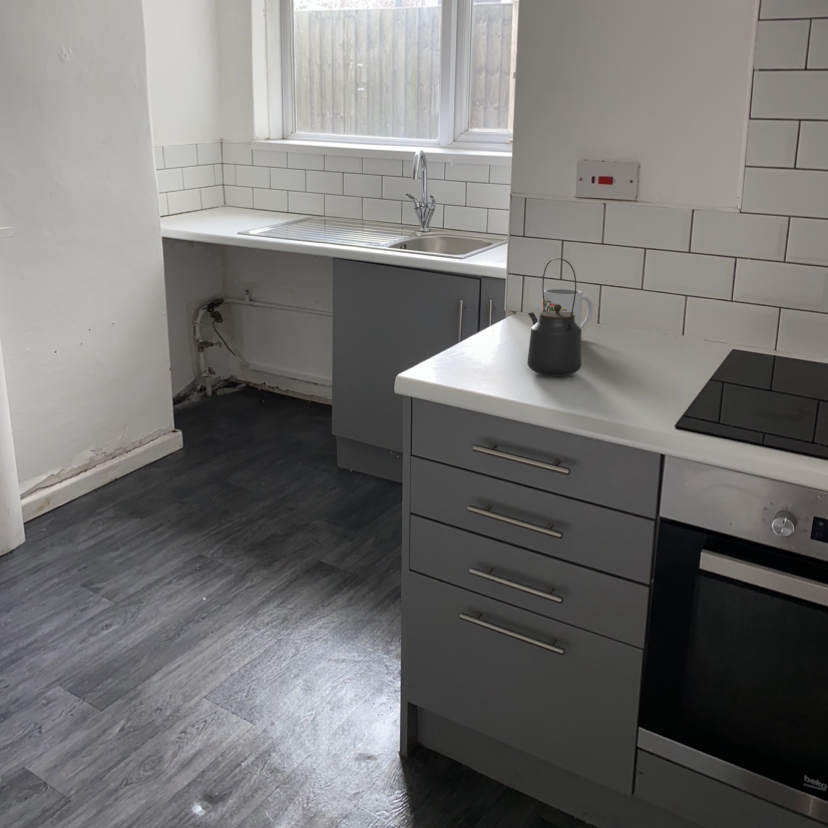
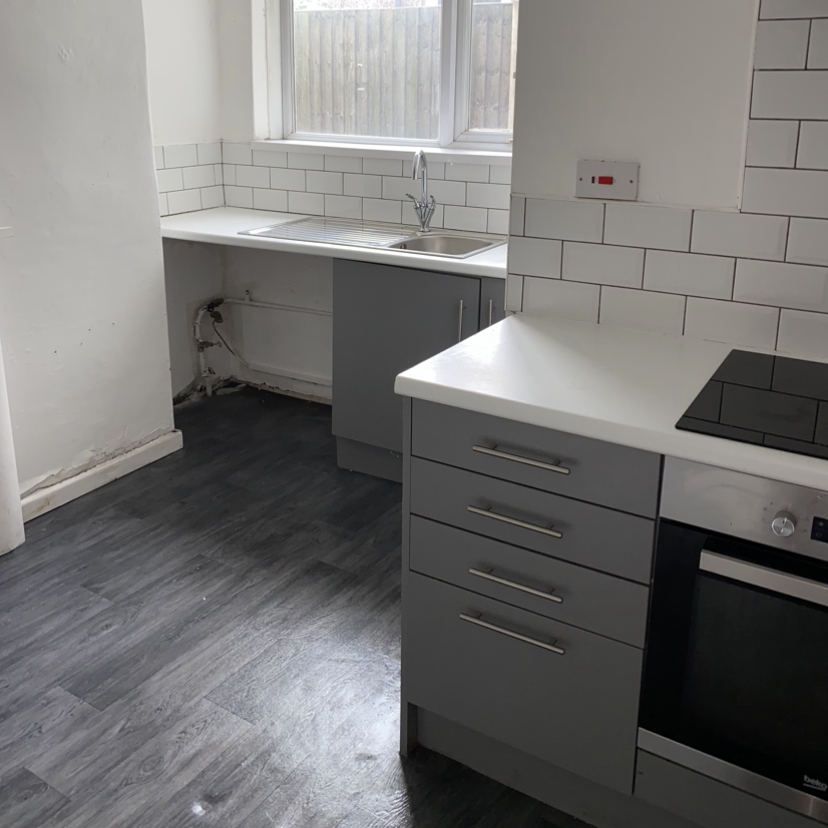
- mug [541,287,594,331]
- kettle [526,257,582,377]
